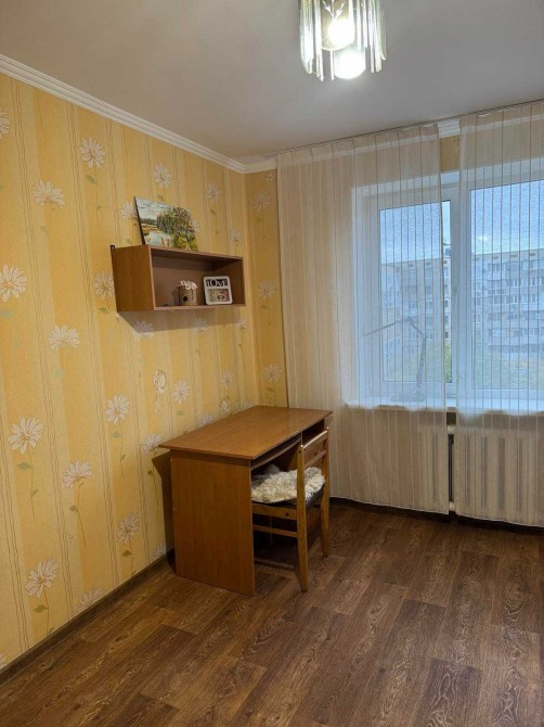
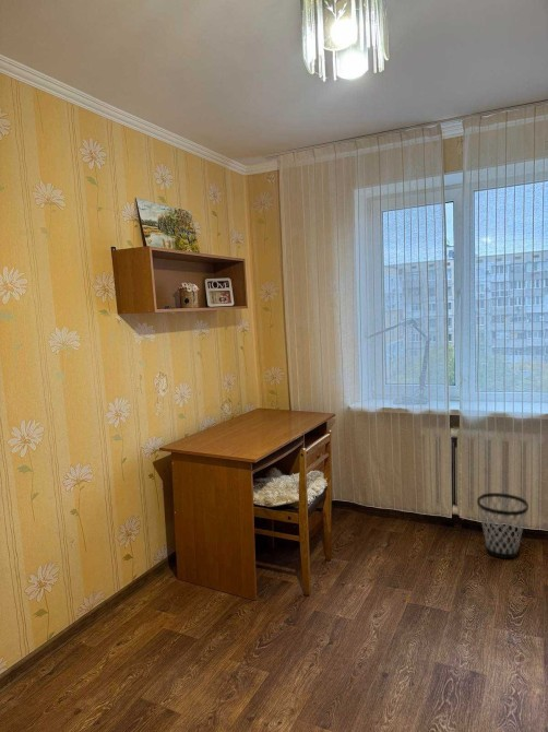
+ wastebasket [476,492,529,559]
